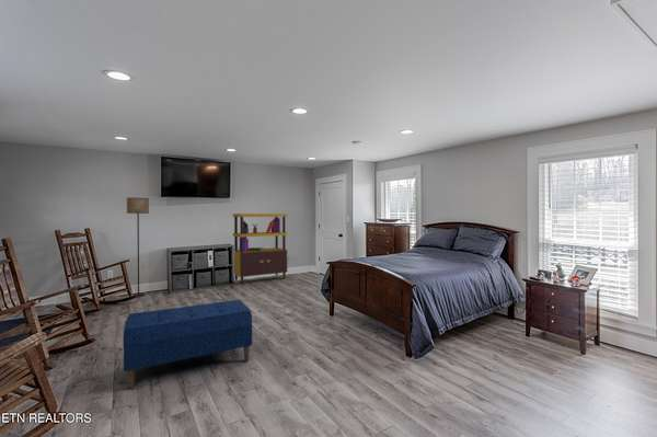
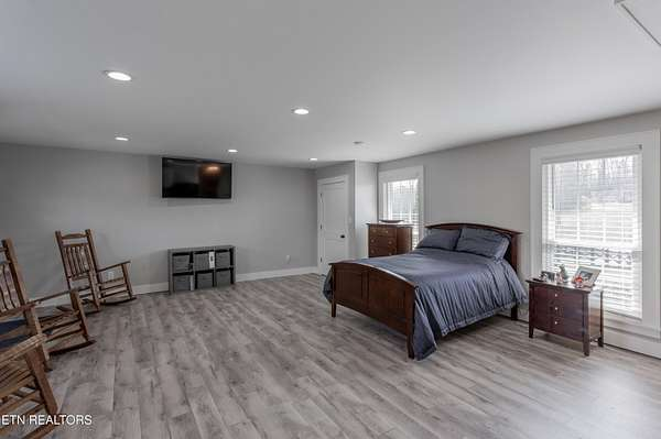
- bench [122,299,253,389]
- floor lamp [126,196,150,298]
- bookcase [232,212,288,285]
